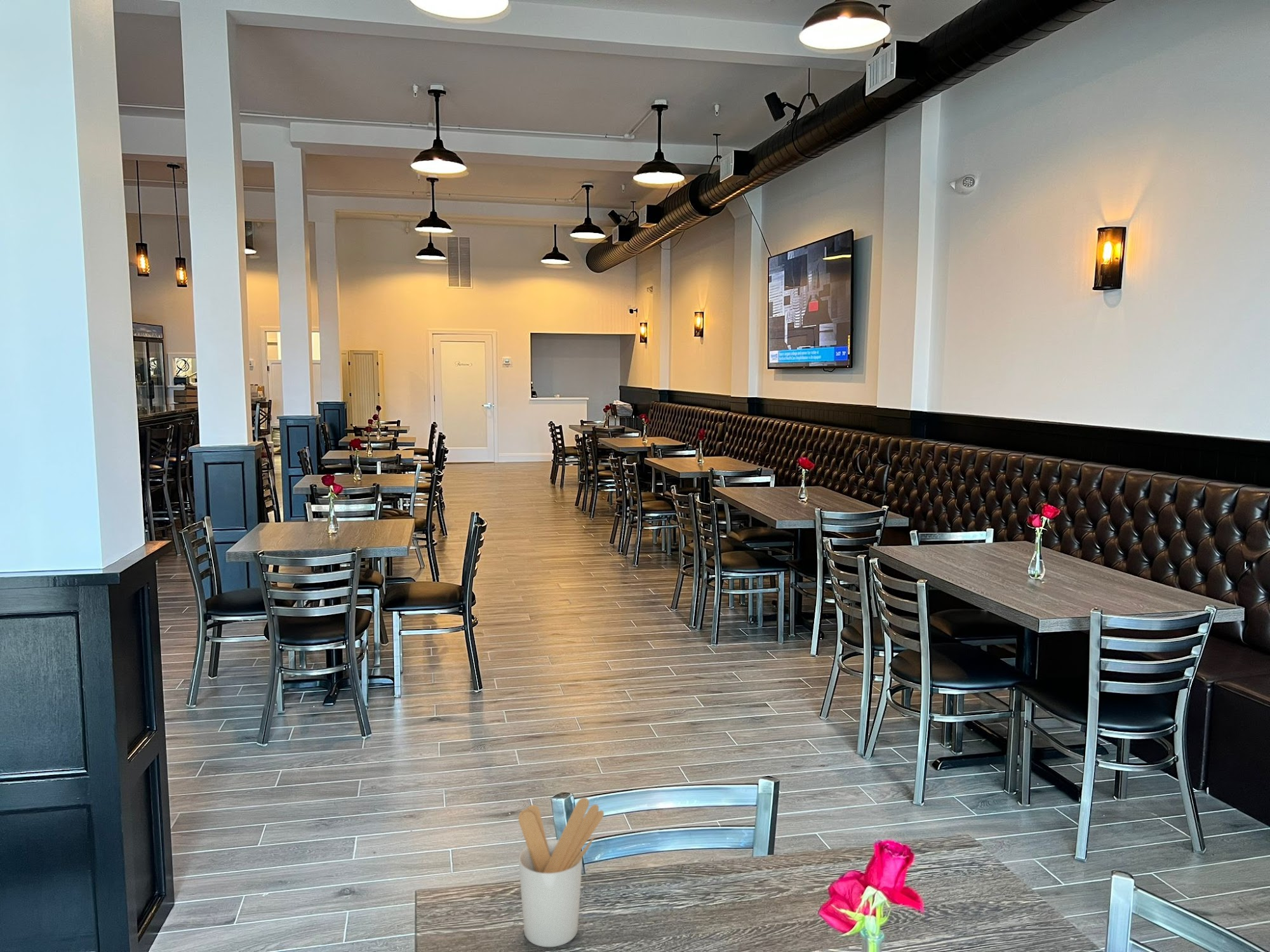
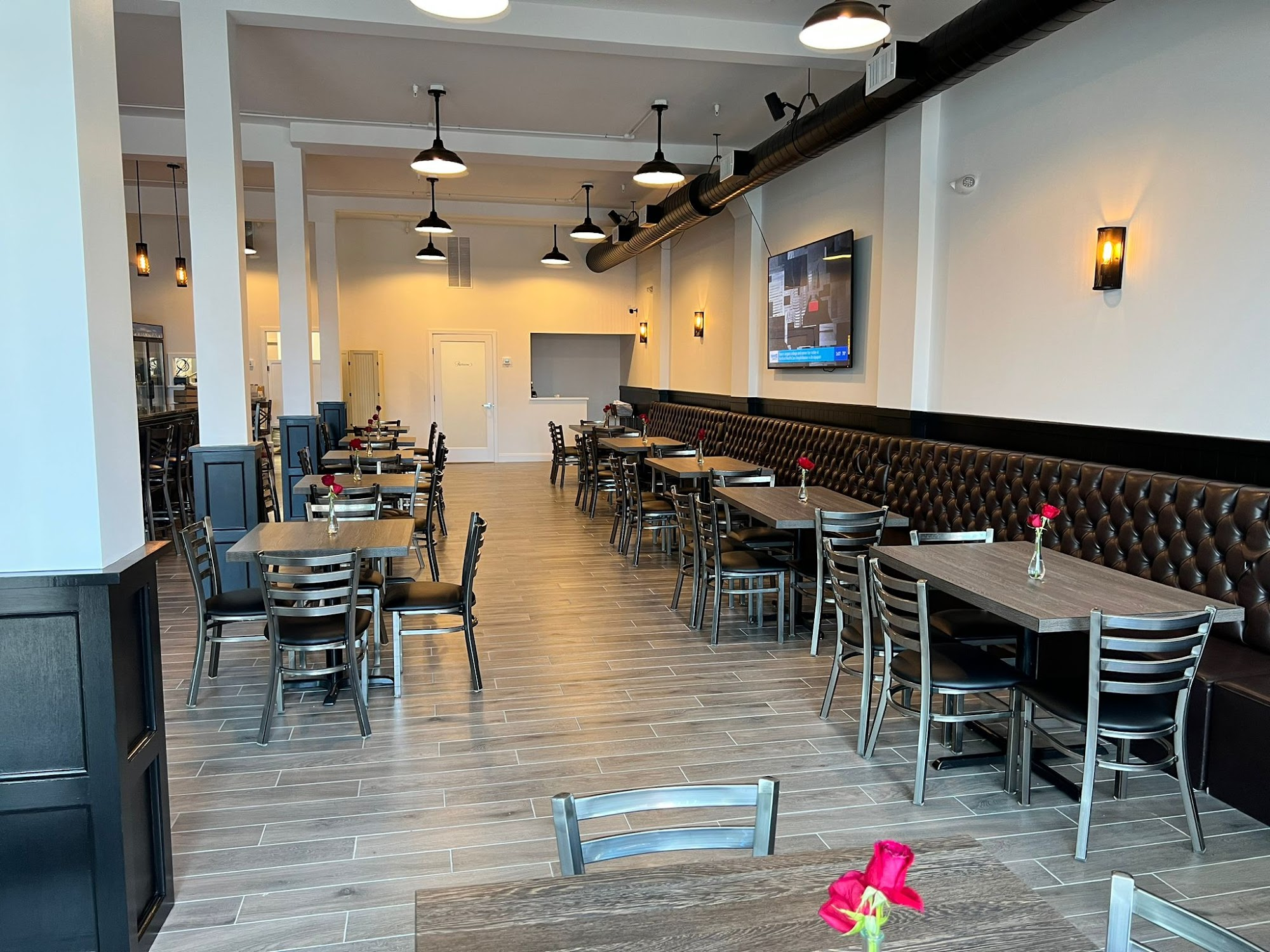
- utensil holder [518,797,605,948]
